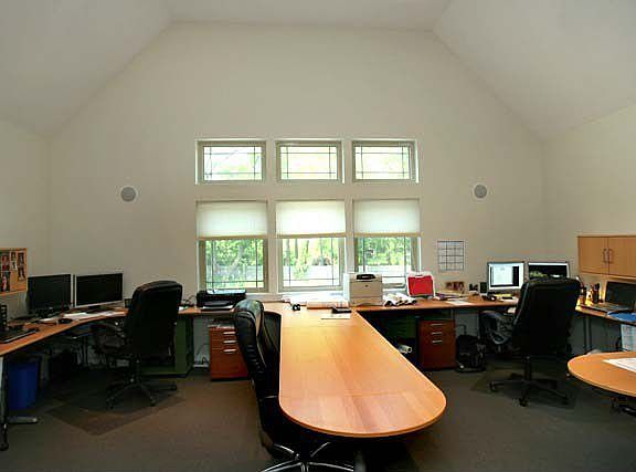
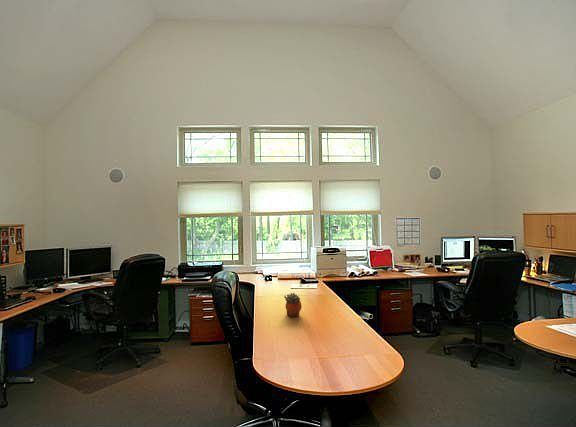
+ succulent planter [283,292,303,318]
